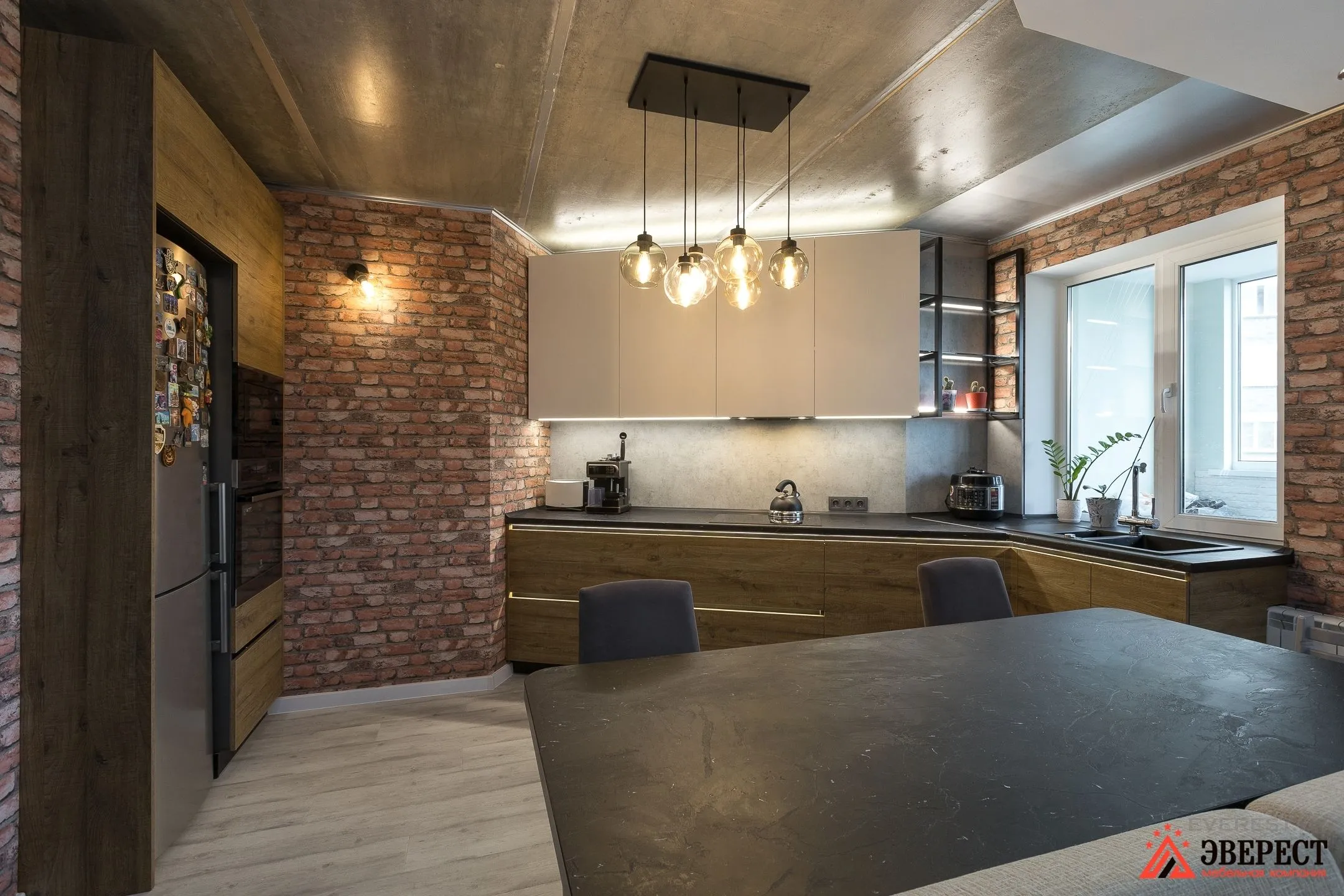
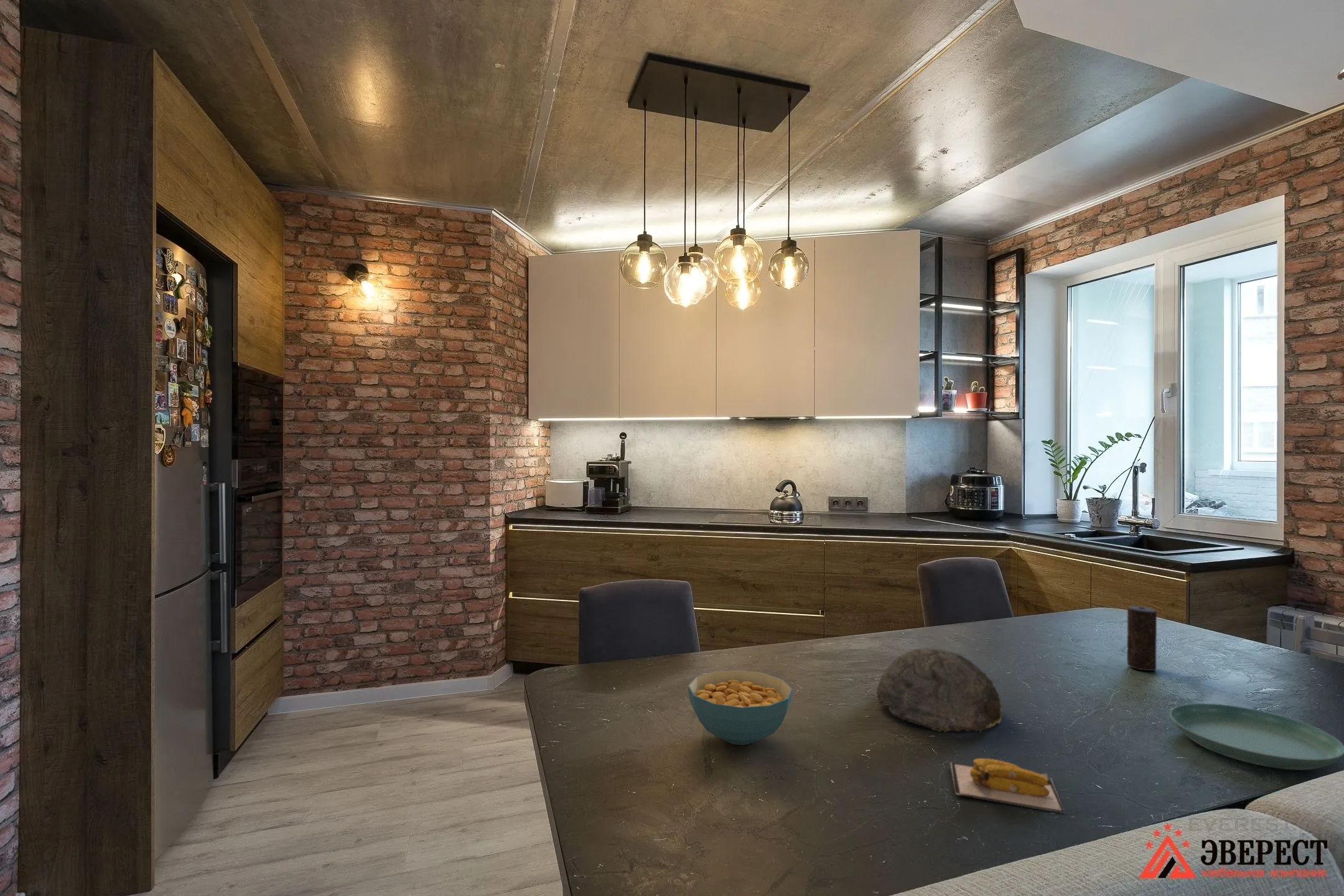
+ decorative bowl [875,647,1002,733]
+ candle [1126,605,1157,671]
+ banana [950,758,1066,814]
+ saucer [1169,702,1344,771]
+ cereal bowl [687,670,793,745]
